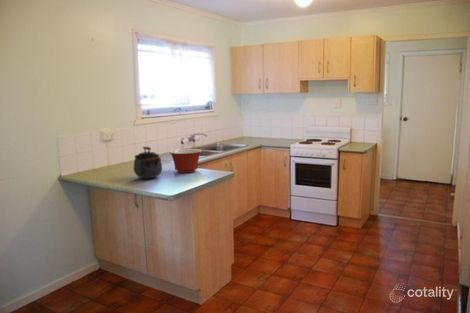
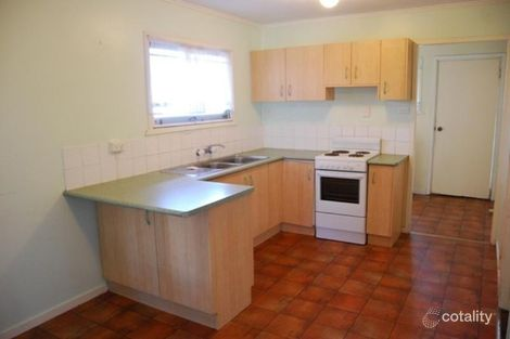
- kettle [132,146,163,180]
- mixing bowl [168,148,203,174]
